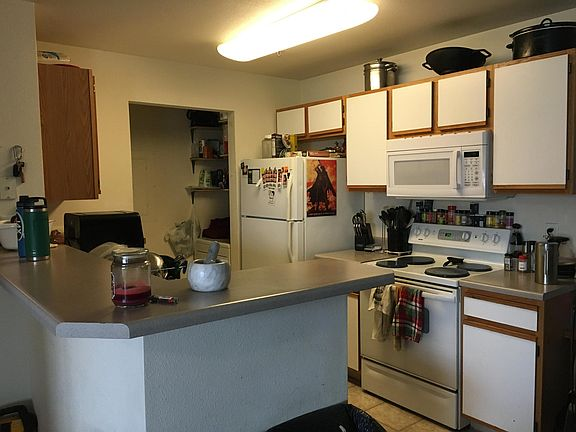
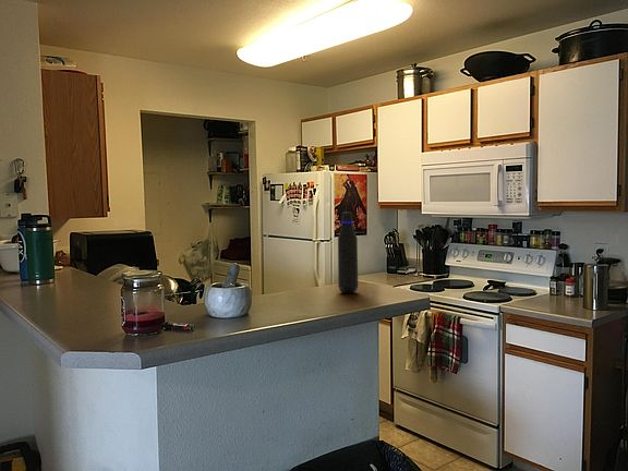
+ water bottle [337,212,359,294]
